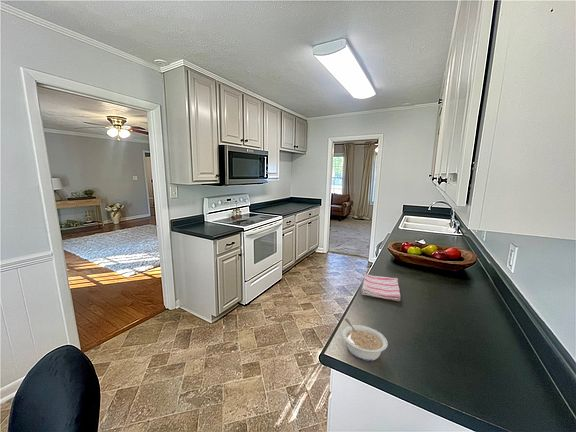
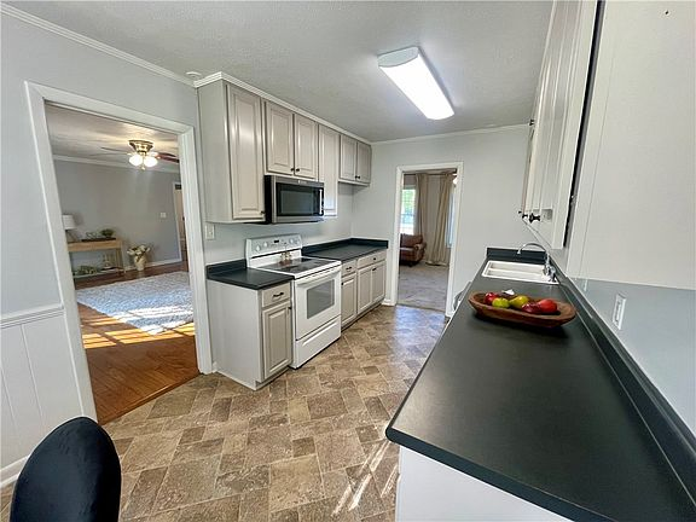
- legume [341,317,389,362]
- dish towel [360,273,401,302]
